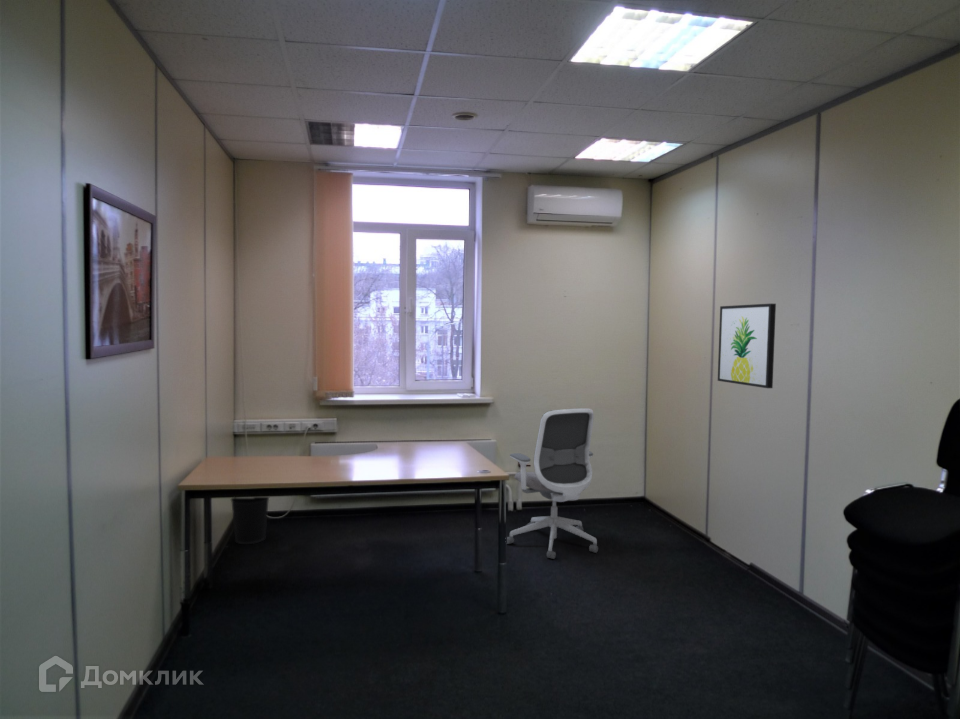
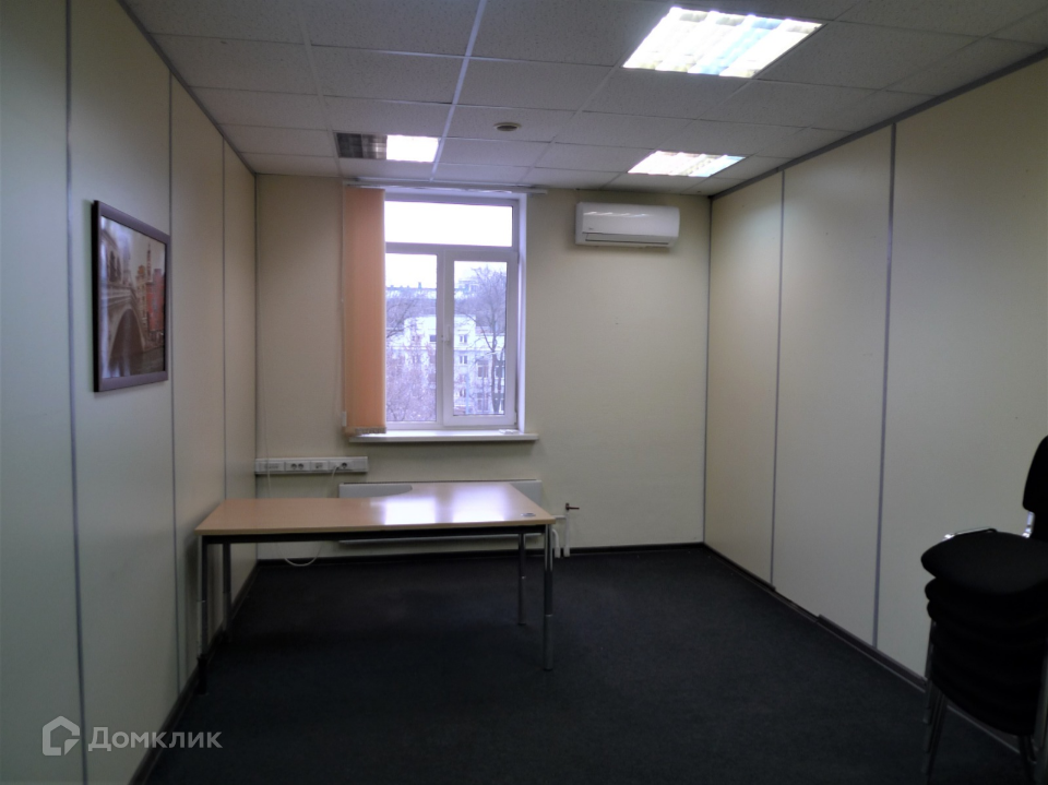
- wastebasket [230,496,270,545]
- office chair [506,407,599,560]
- wall art [717,303,777,389]
